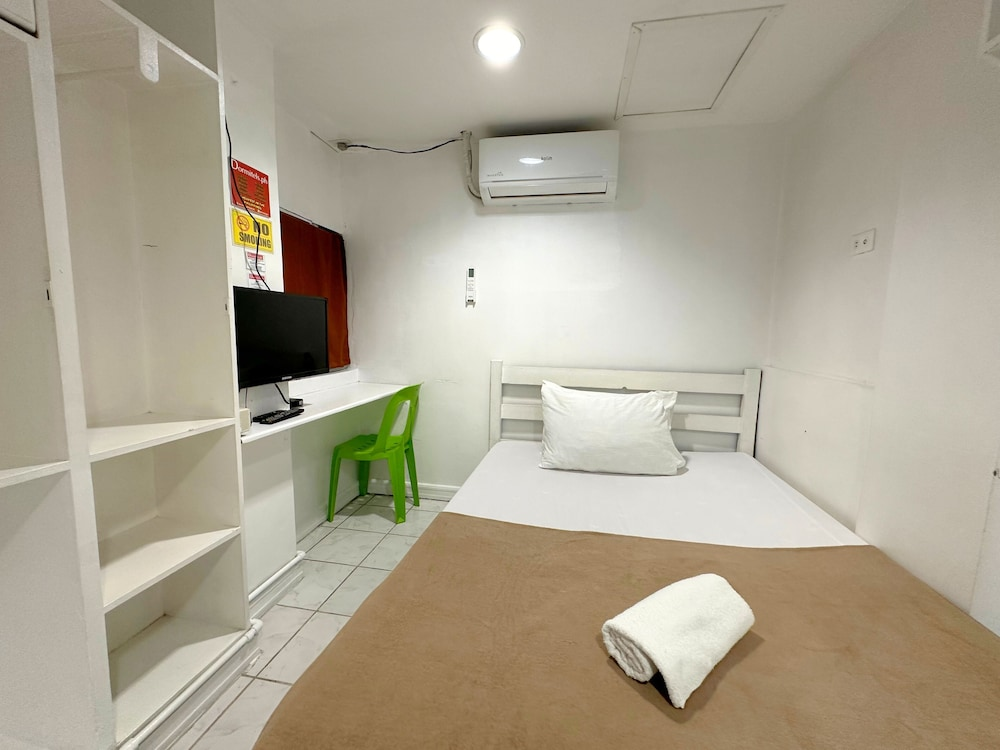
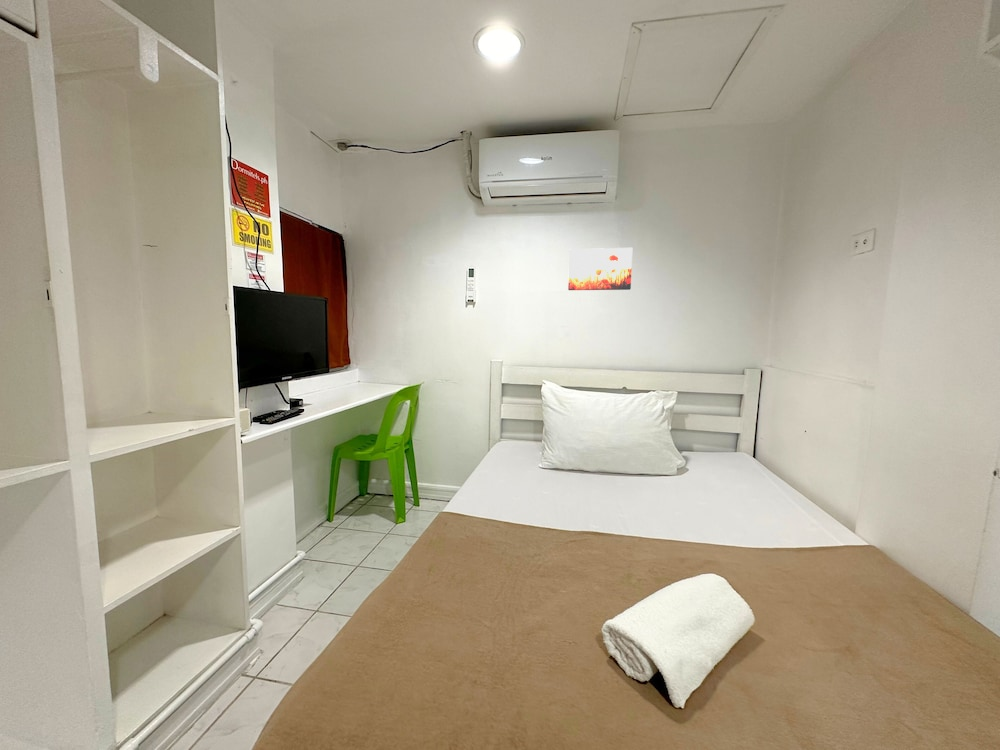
+ wall art [567,247,633,291]
